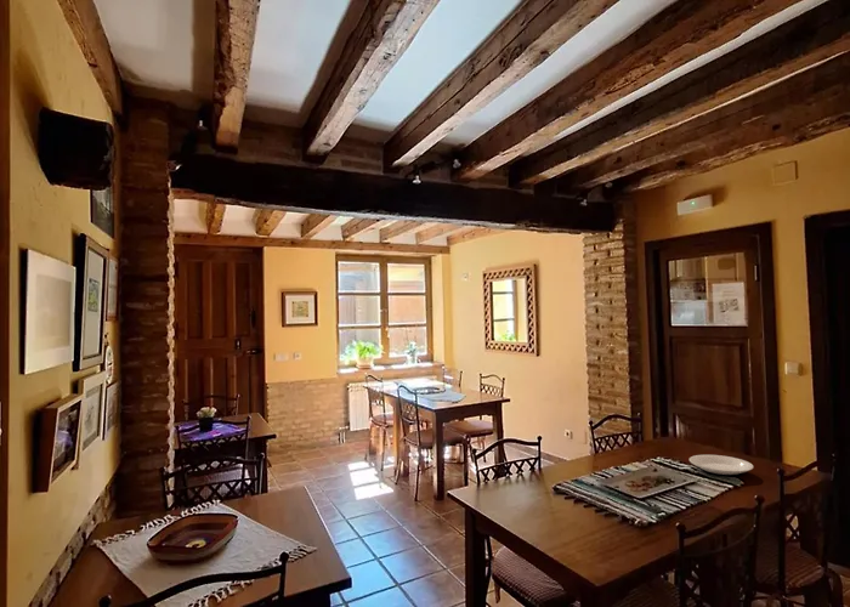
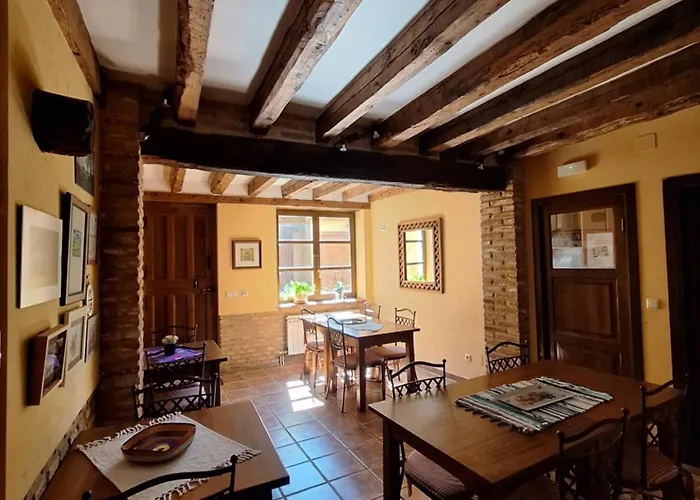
- plate [688,454,754,477]
